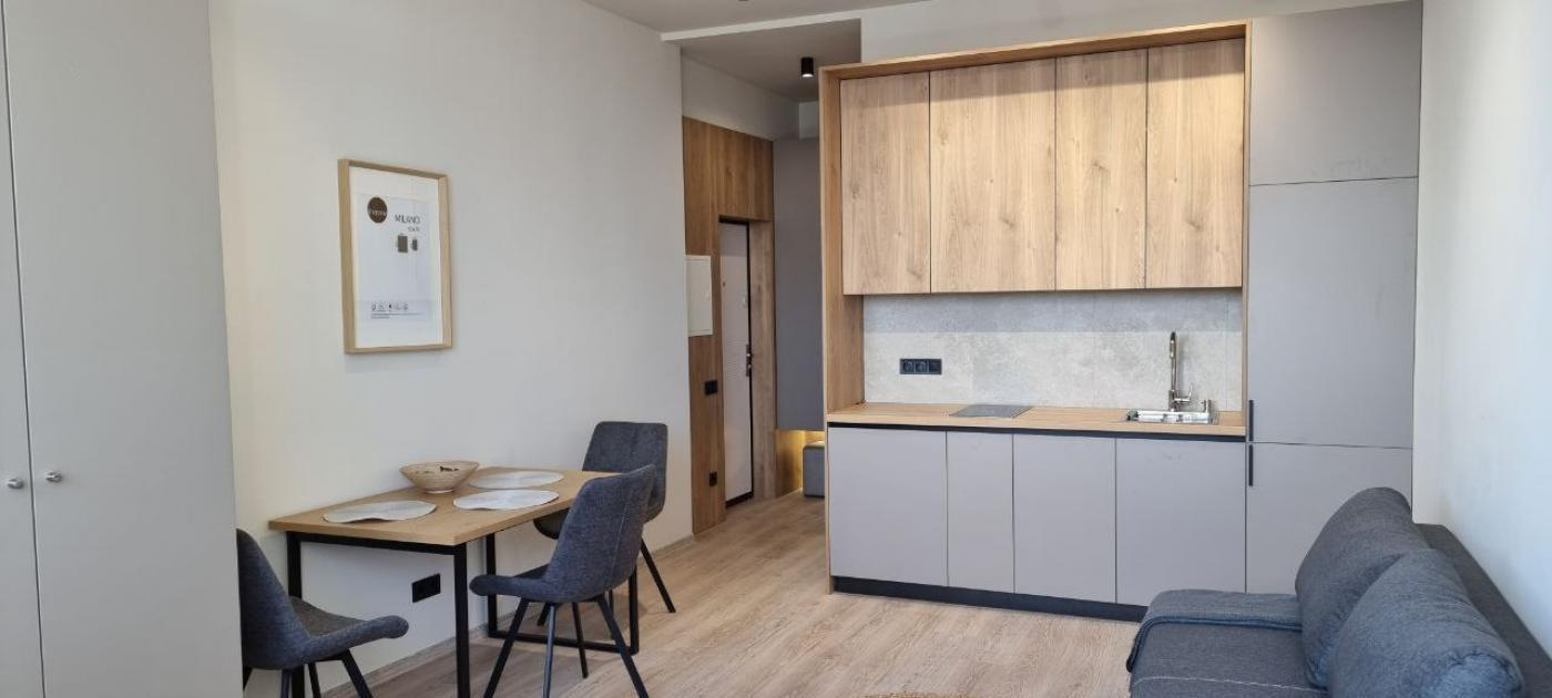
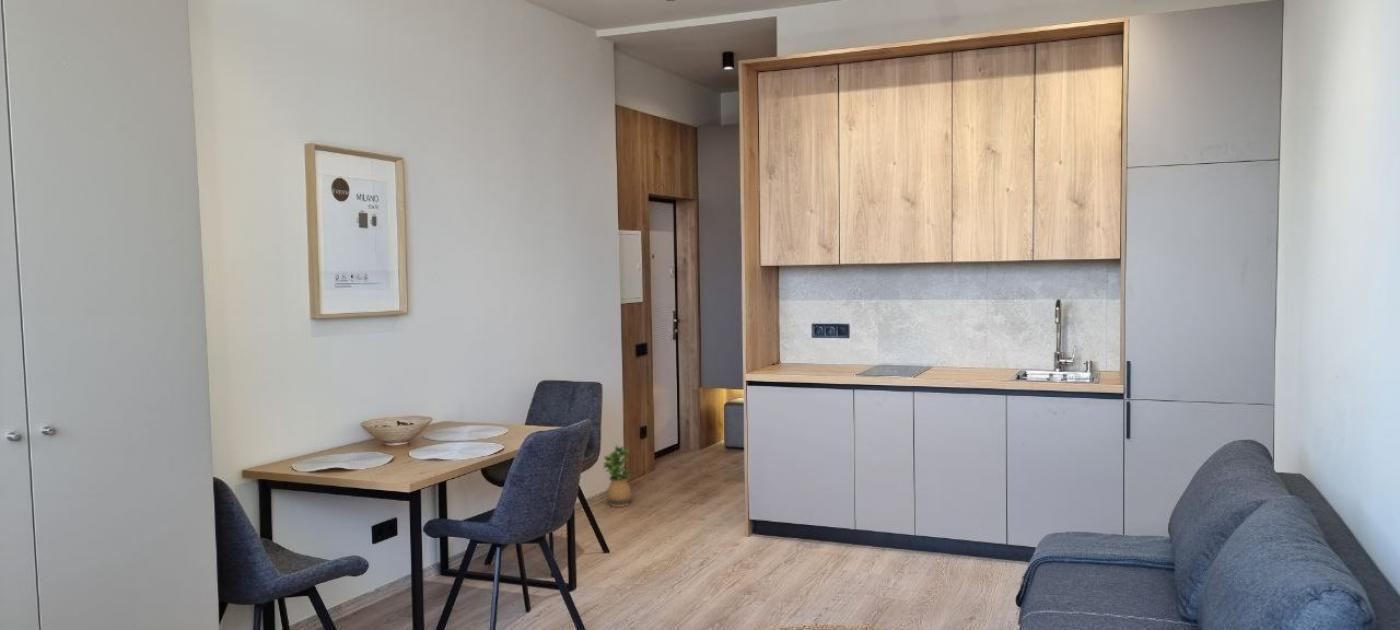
+ potted plant [601,445,633,508]
